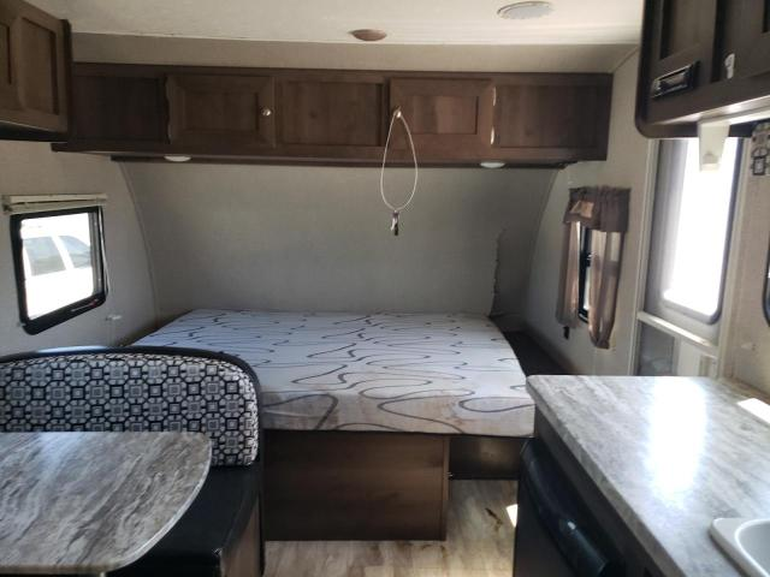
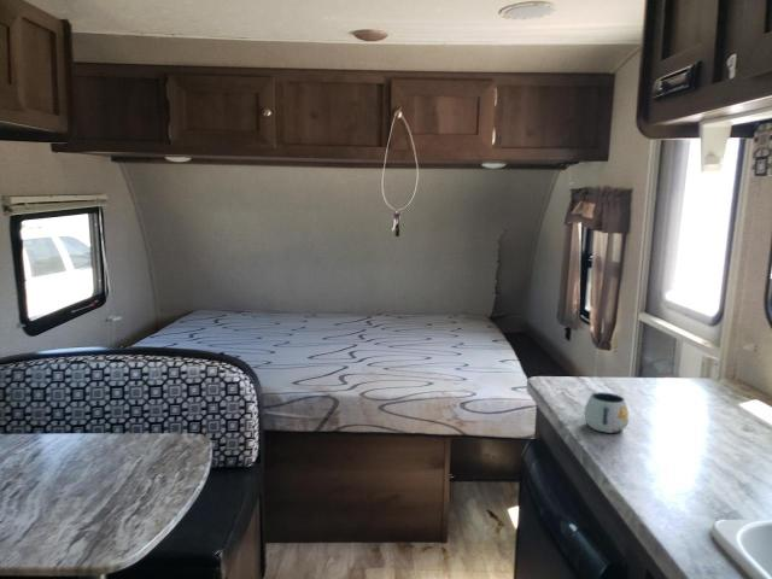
+ mug [583,391,630,434]
